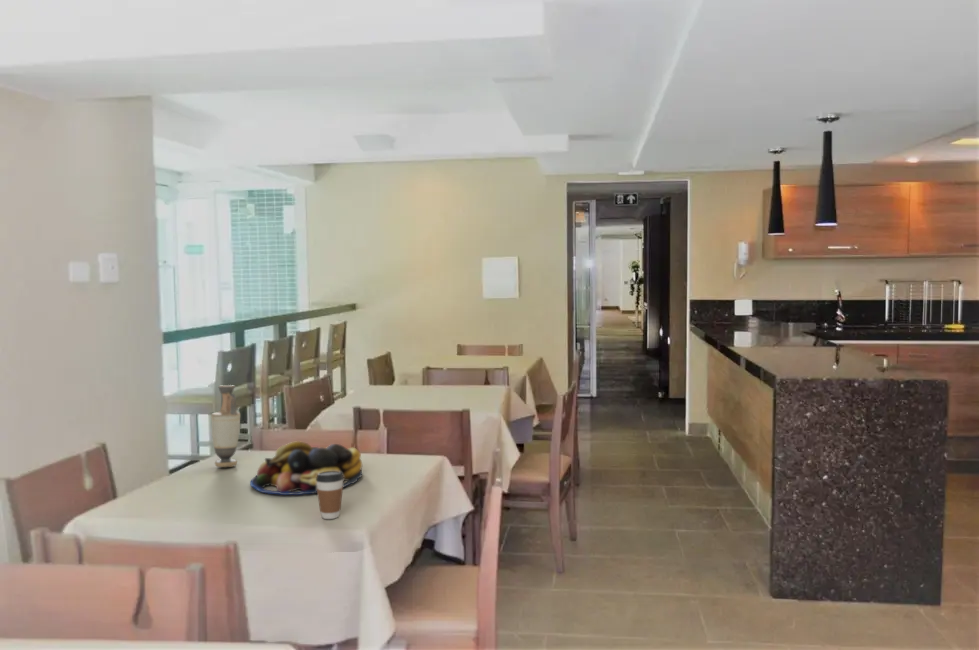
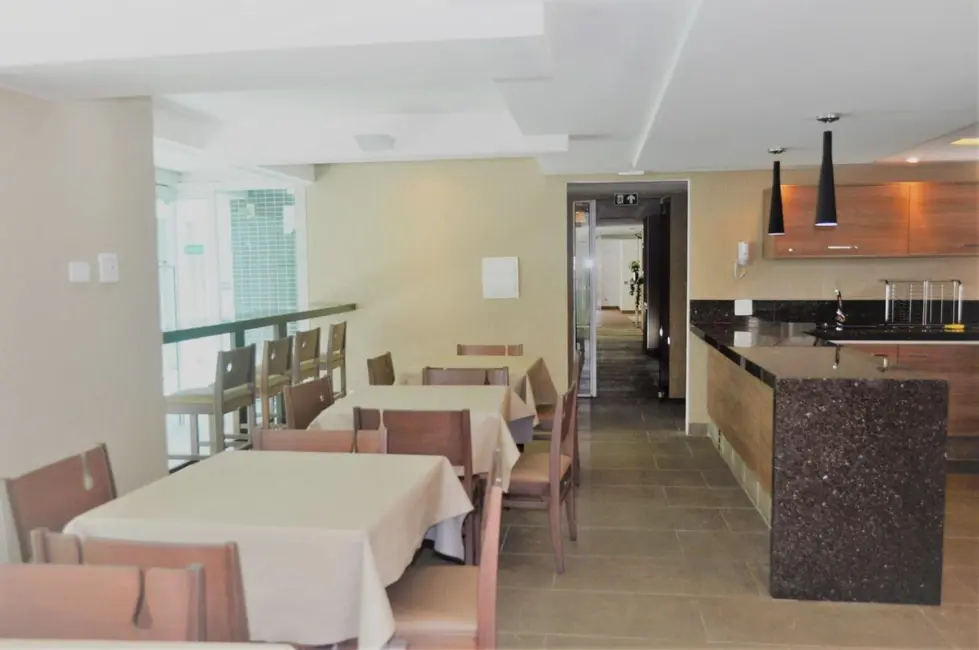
- coffee cup [316,471,344,520]
- fruit bowl [249,440,363,496]
- vase [210,384,241,468]
